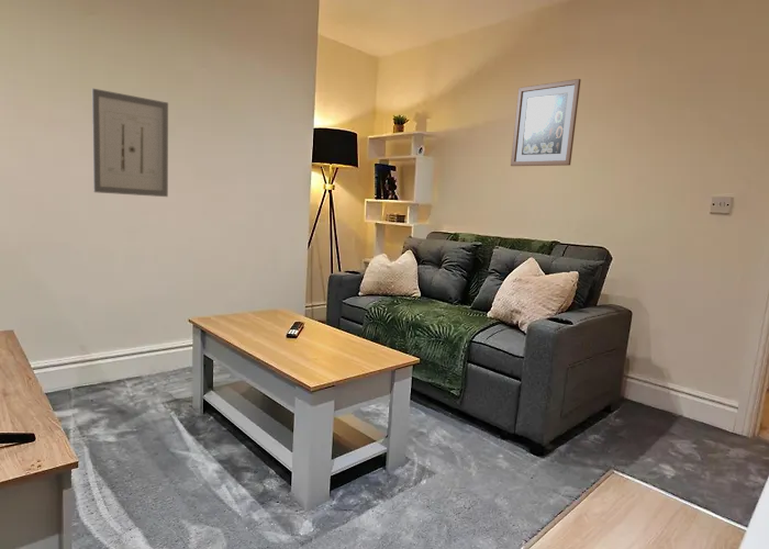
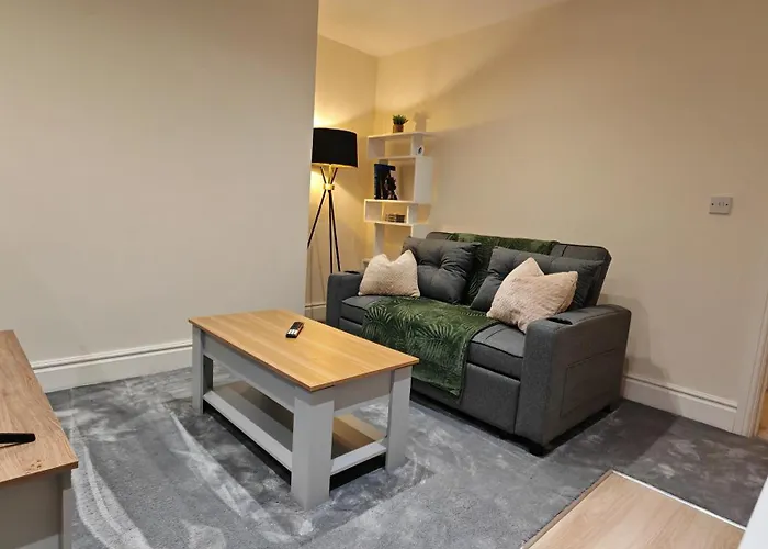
- wall art [91,88,169,198]
- wall art [510,78,582,167]
